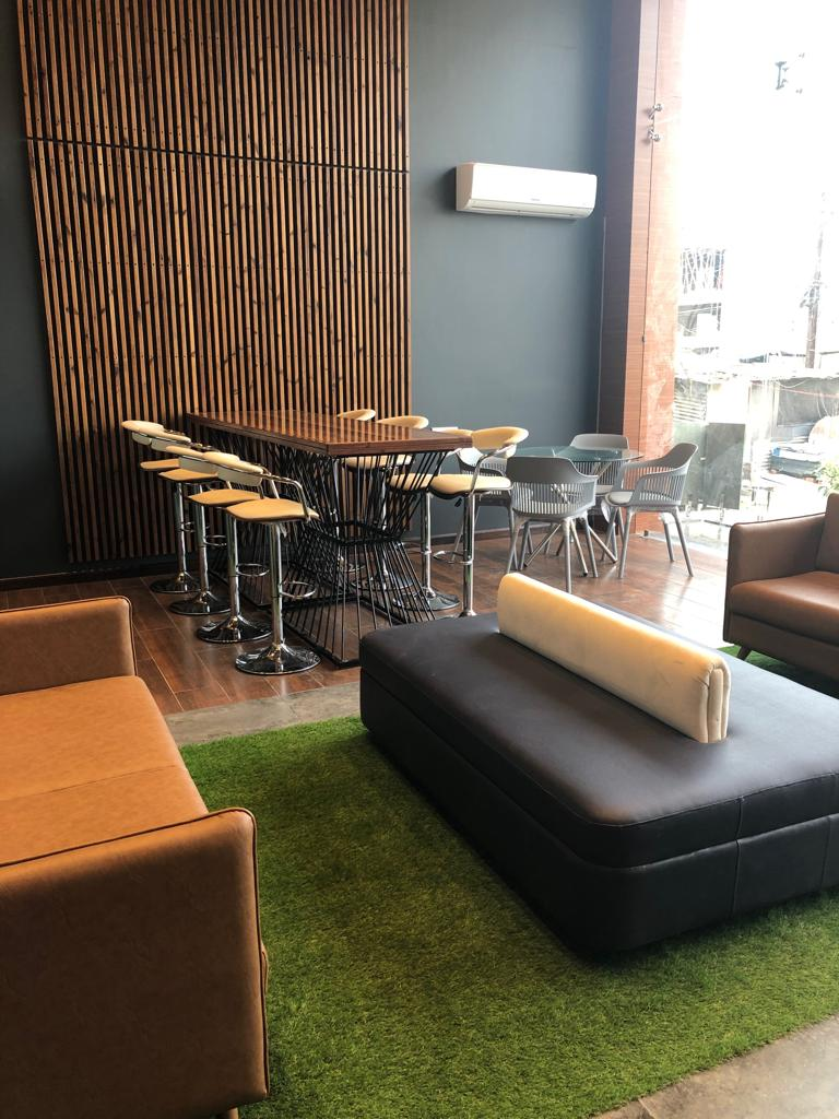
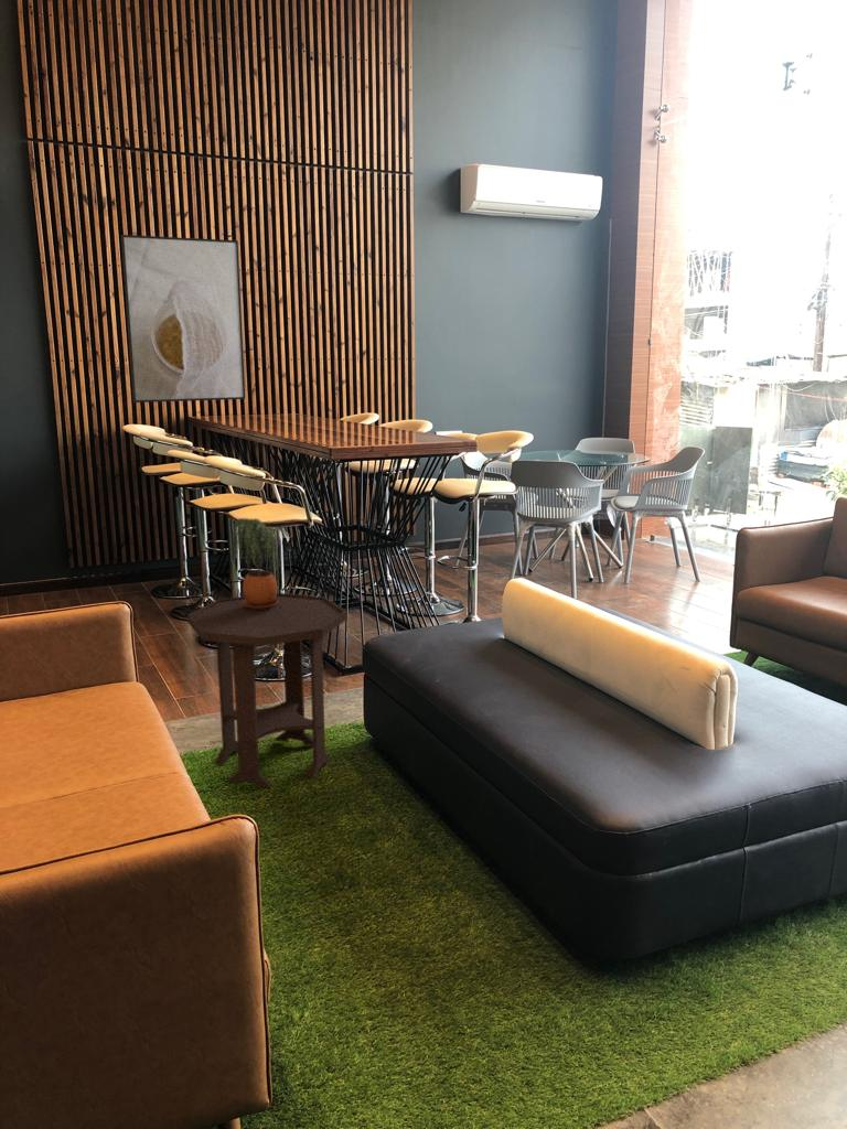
+ potted plant [232,517,281,610]
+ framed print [120,234,247,404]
+ side table [186,592,349,788]
